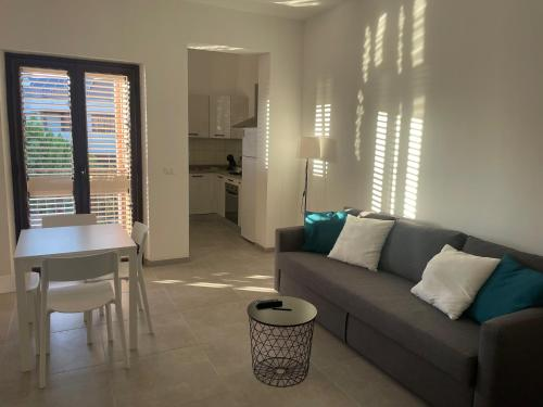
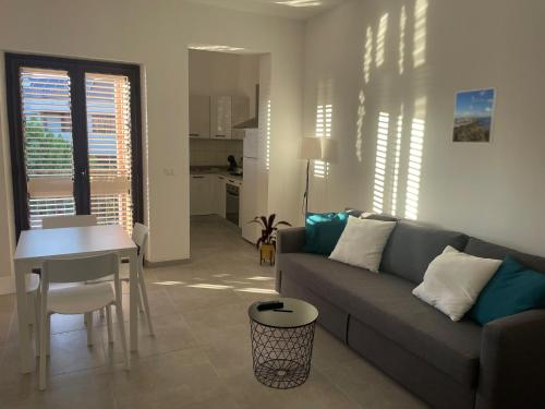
+ house plant [246,213,293,267]
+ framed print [450,86,499,144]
